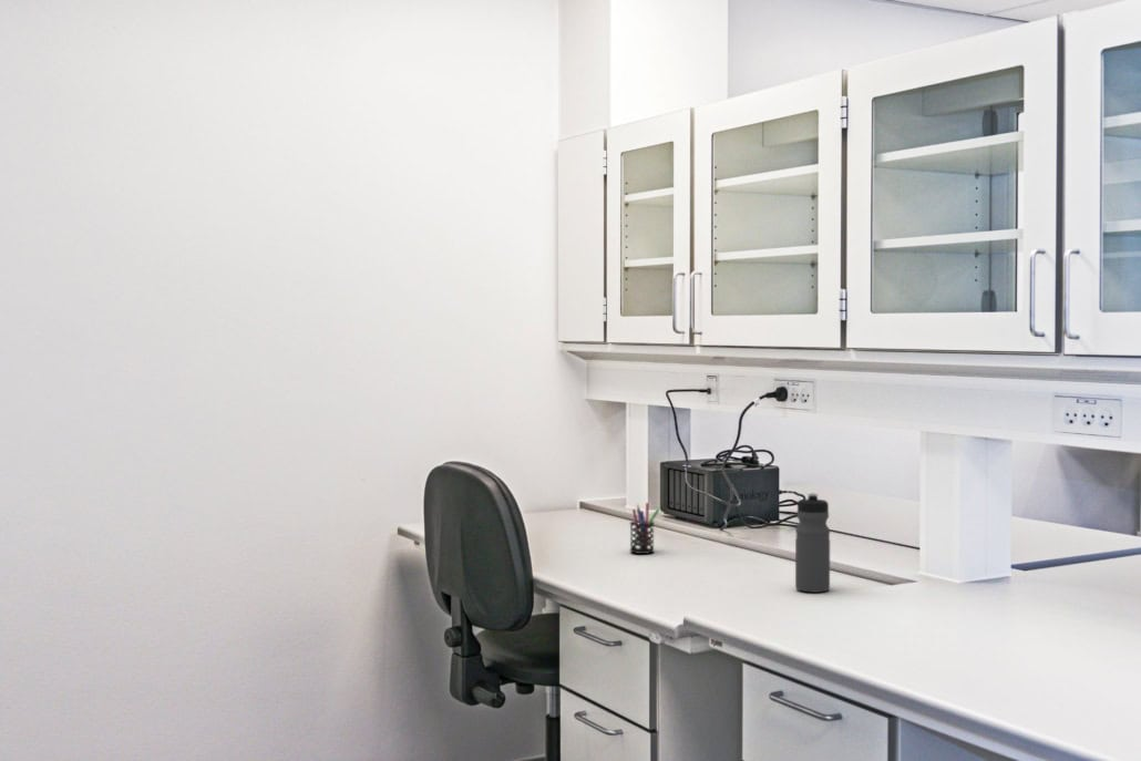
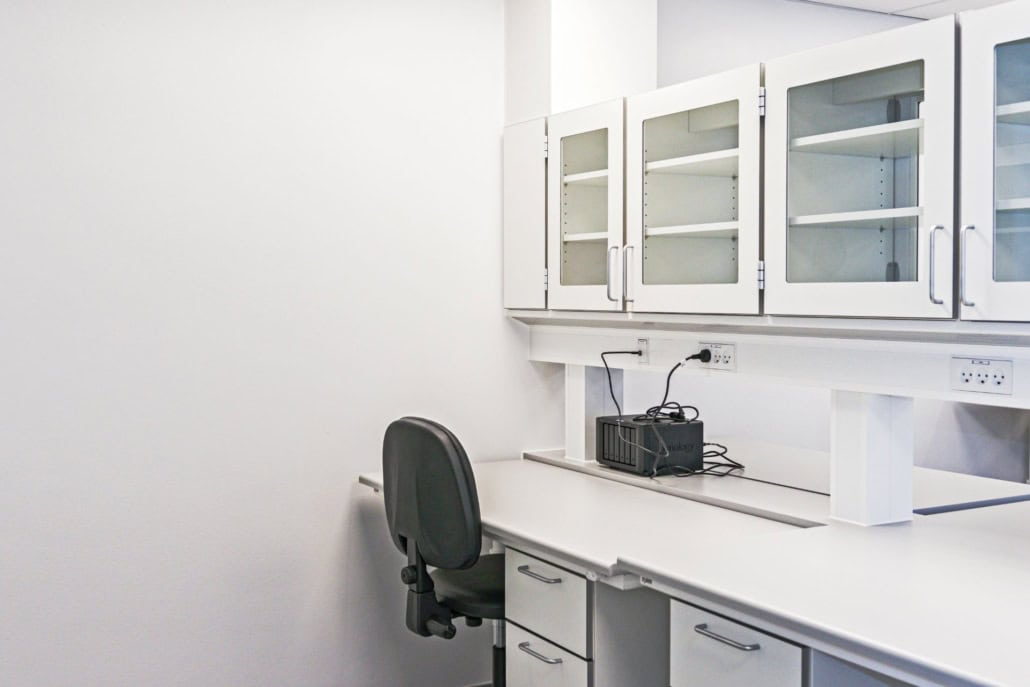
- pen holder [629,502,661,555]
- water bottle [794,492,831,594]
